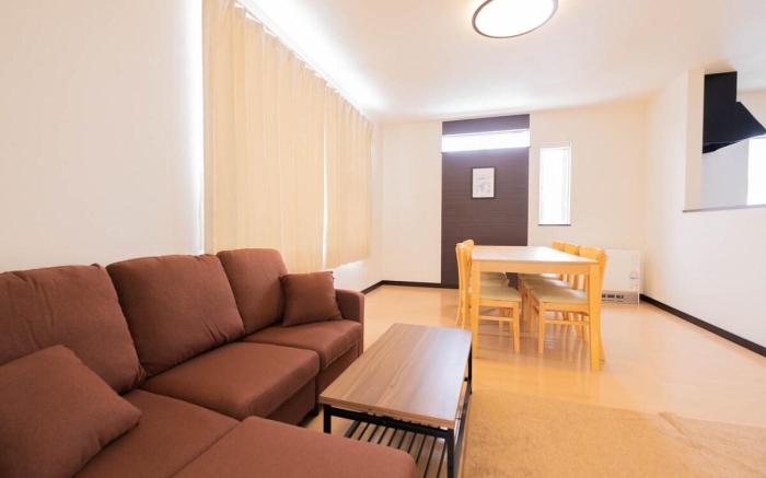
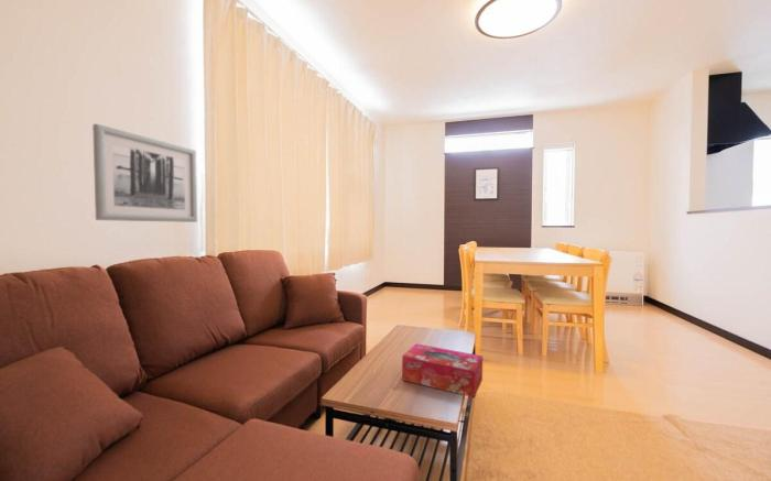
+ wall art [91,122,198,223]
+ tissue box [401,342,484,398]
